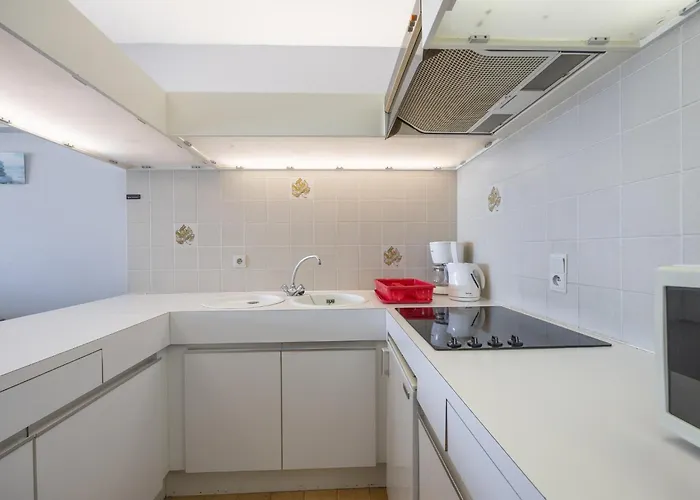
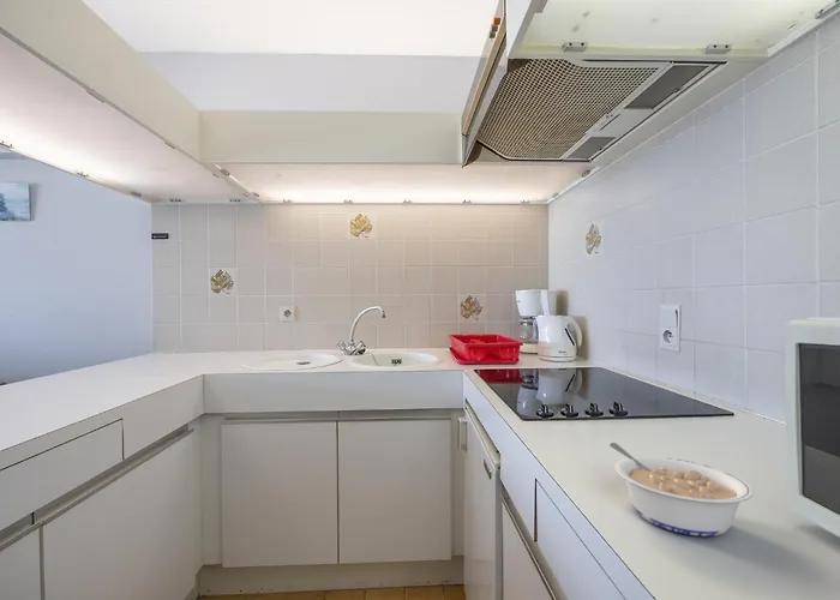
+ legume [608,442,754,538]
